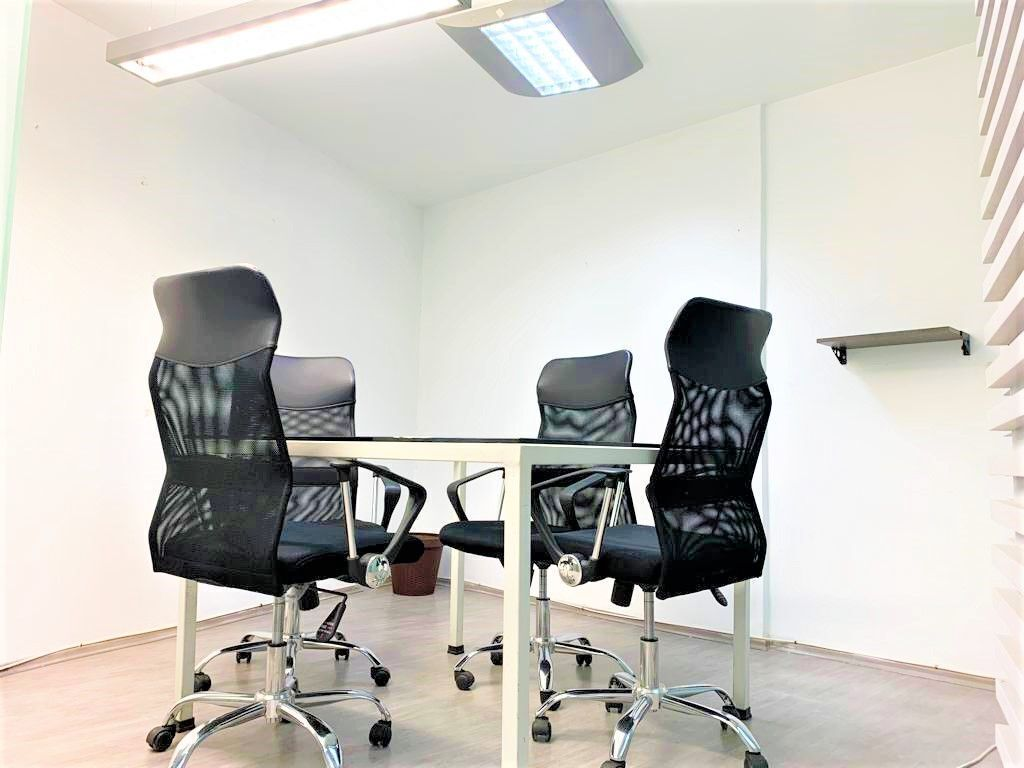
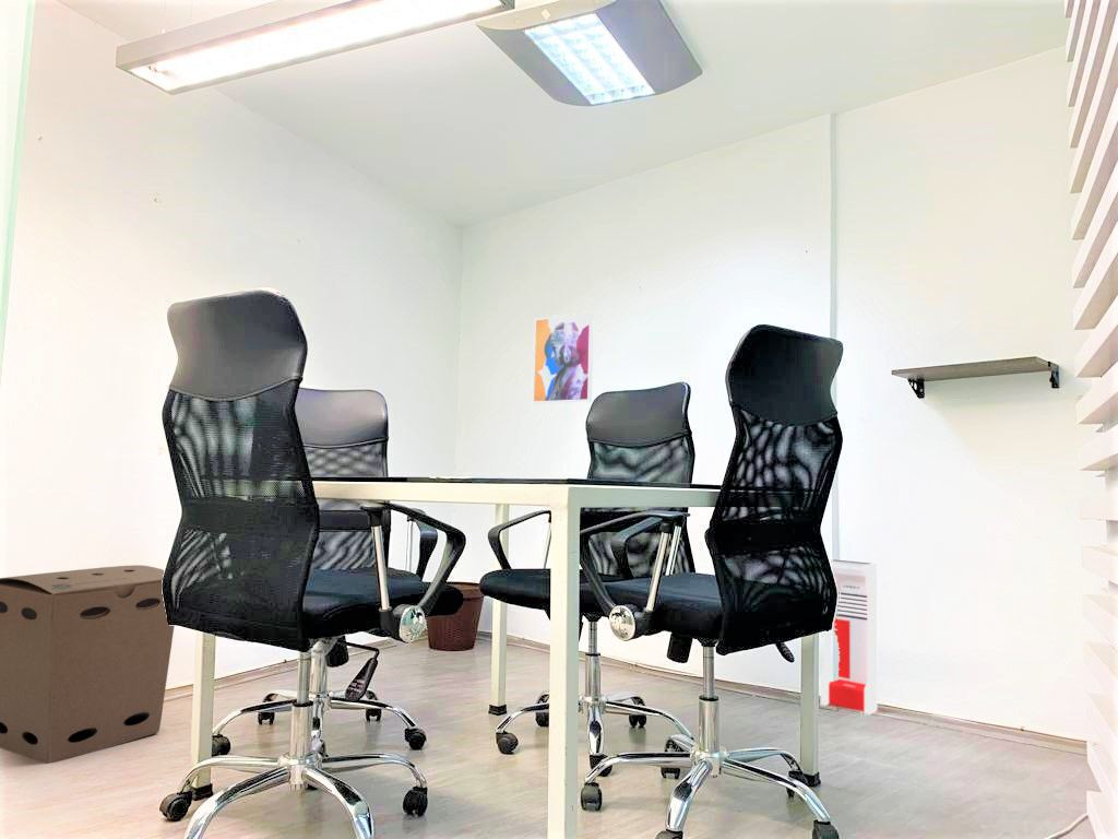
+ wall art [531,311,595,404]
+ cardboard box [0,564,176,765]
+ air purifier [820,558,879,716]
